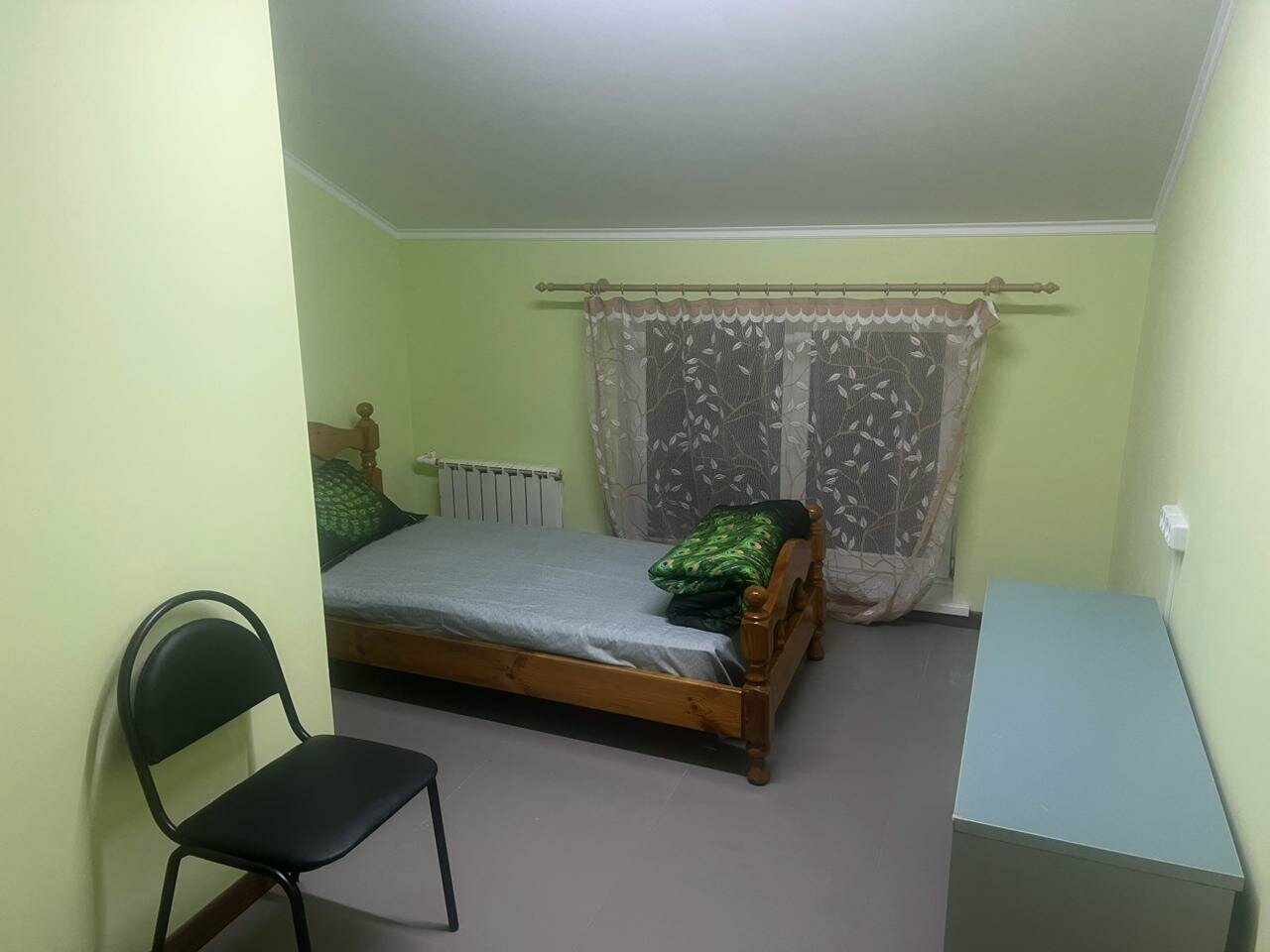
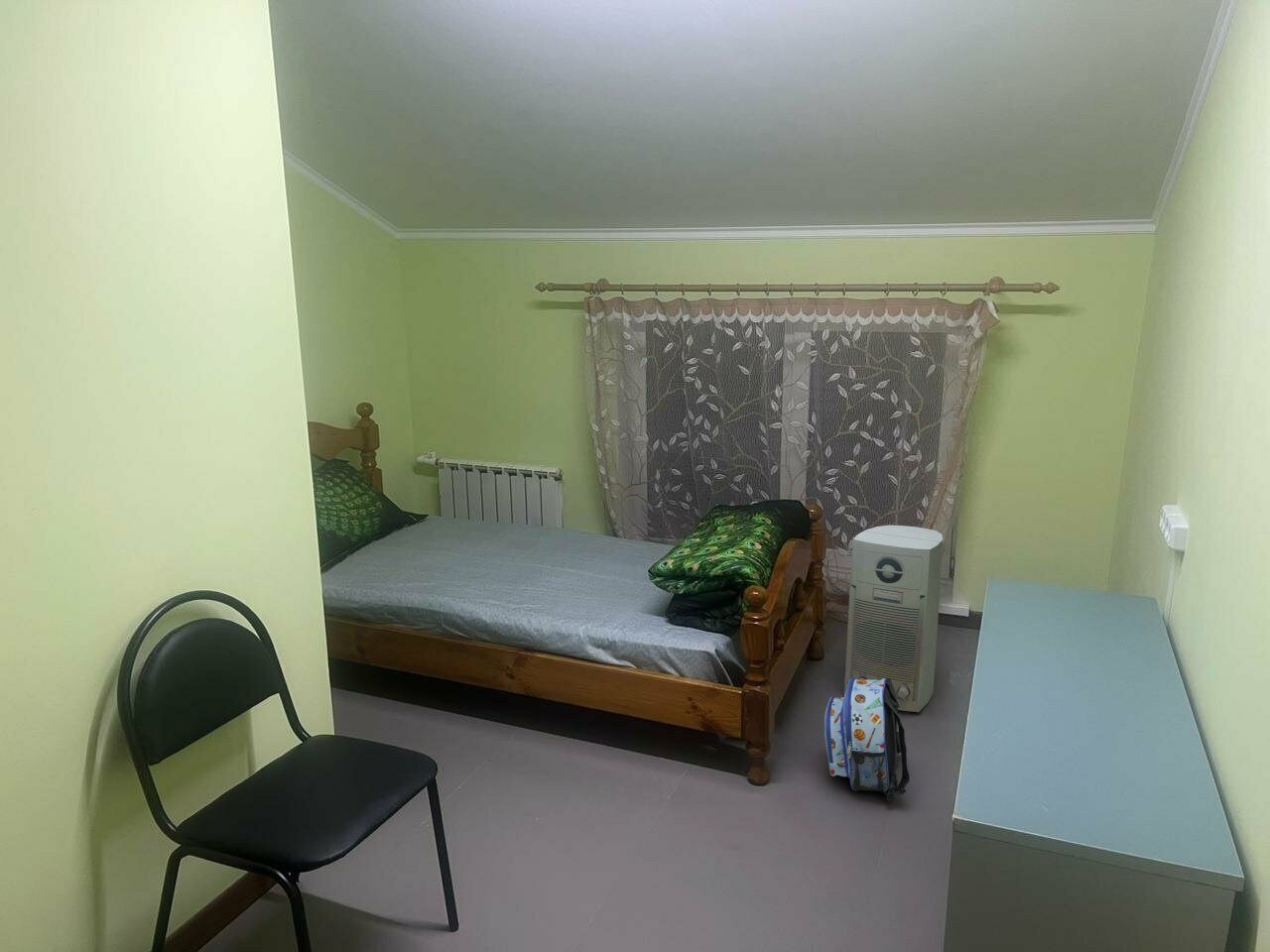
+ air purifier [843,525,944,713]
+ backpack [824,678,911,802]
